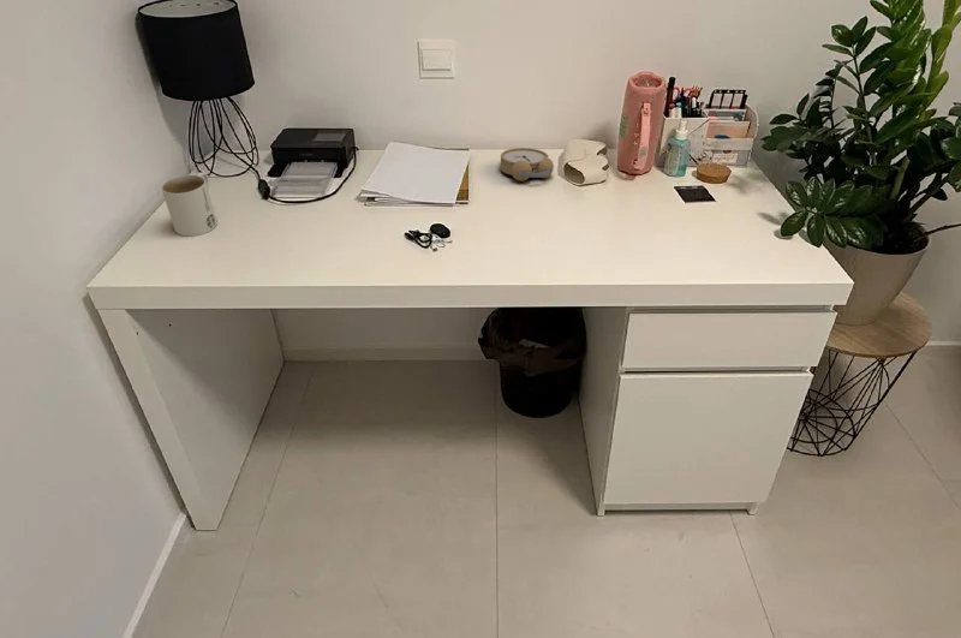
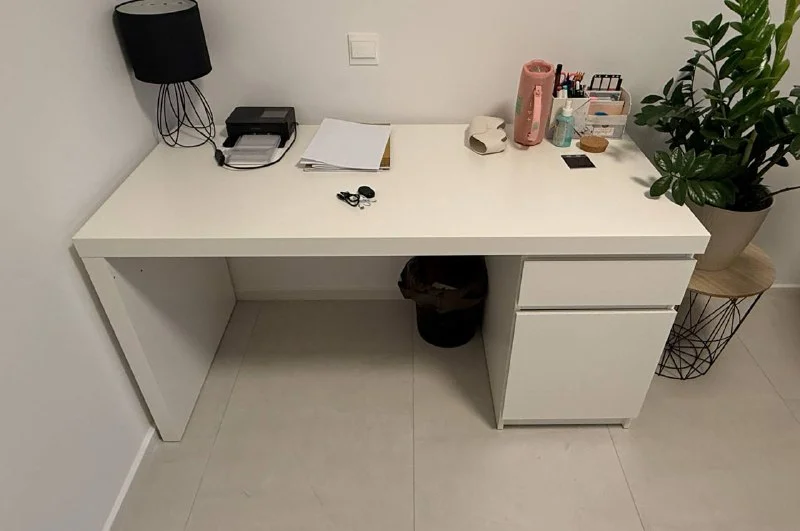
- alarm clock [500,147,555,183]
- mug [160,172,219,238]
